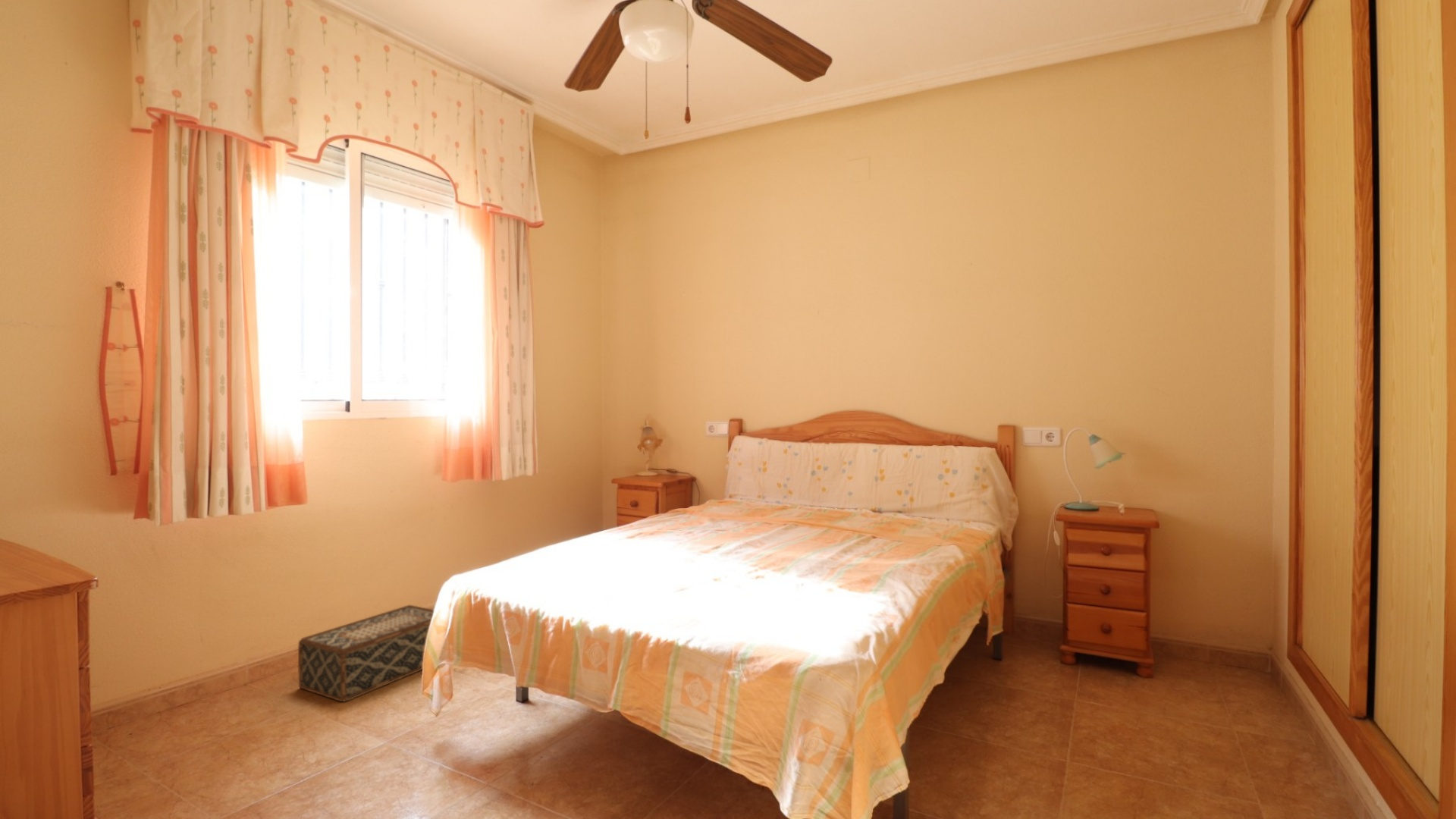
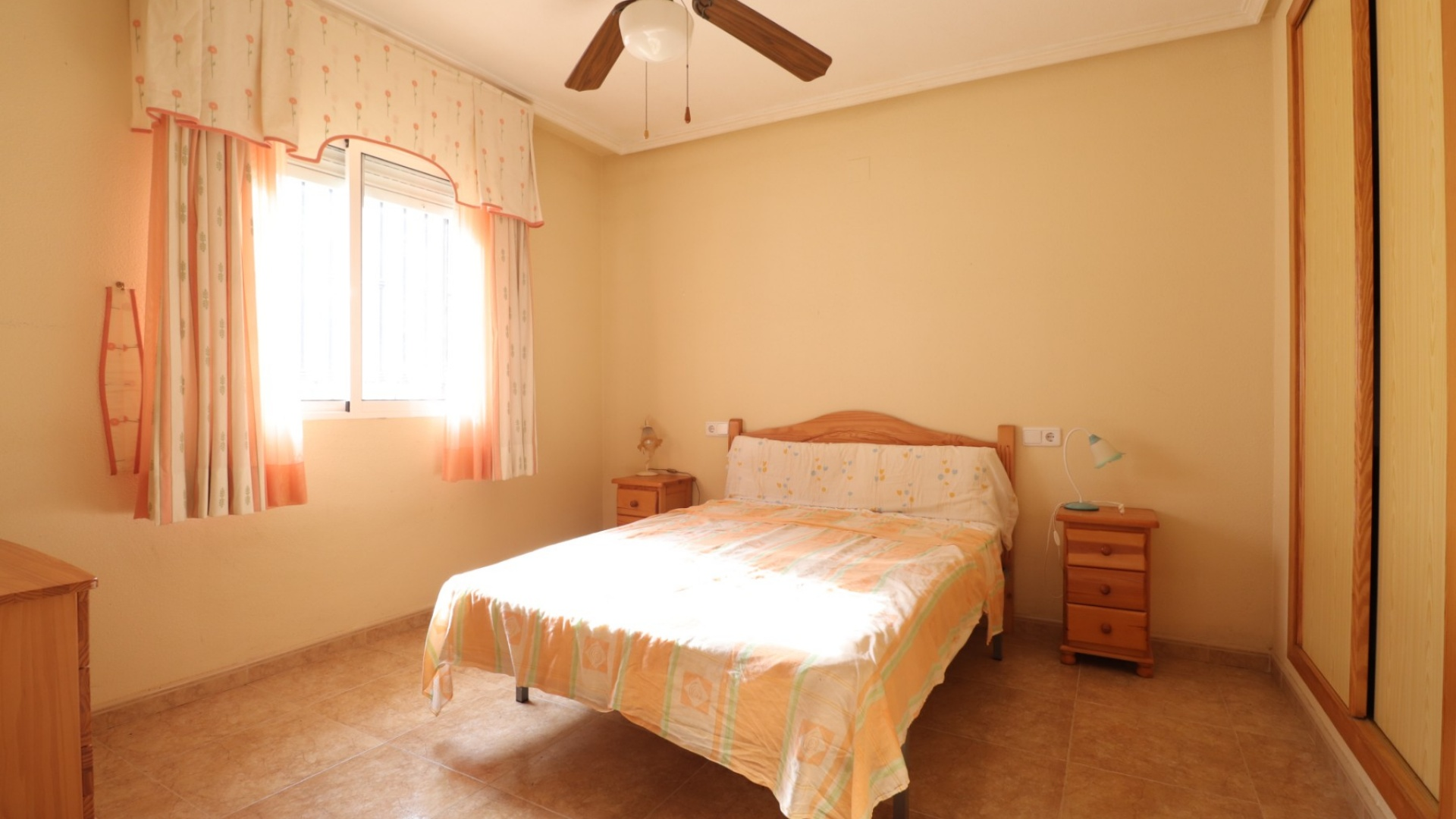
- woven basket [297,604,434,703]
